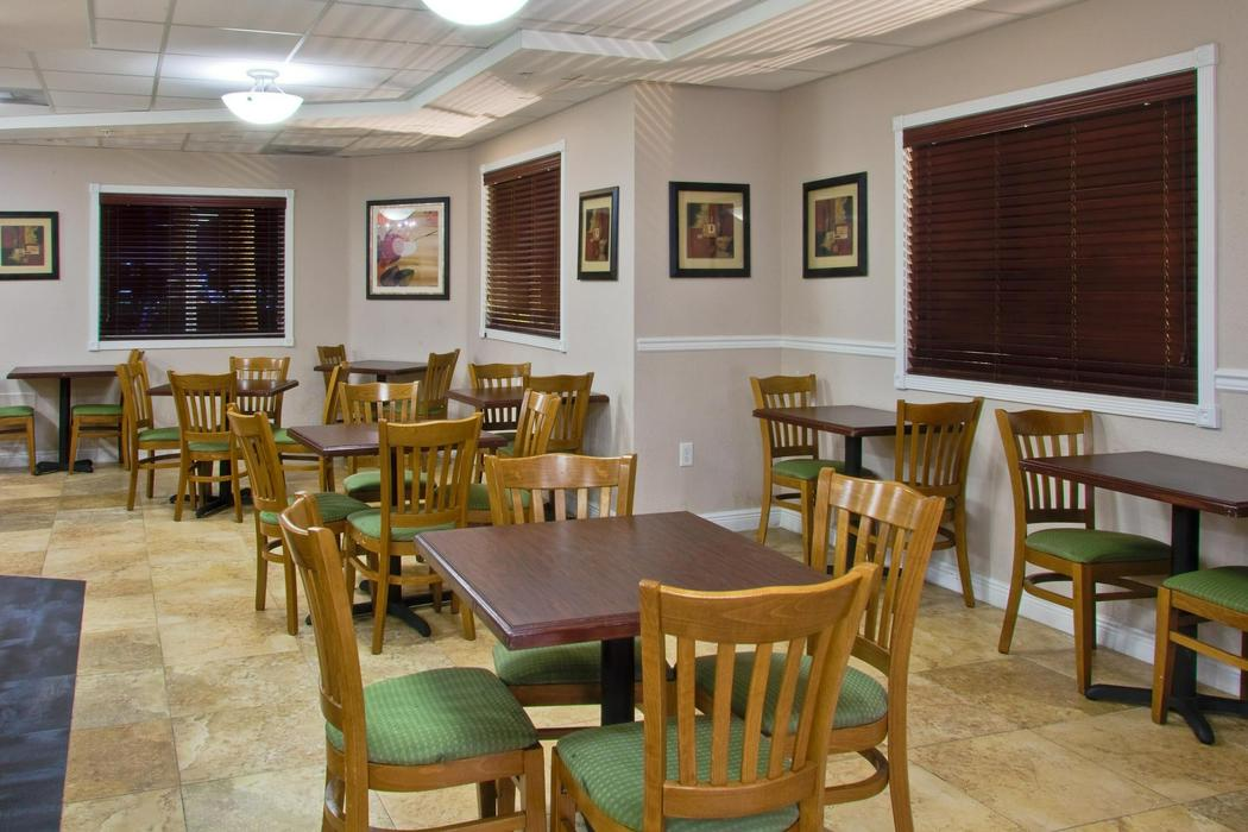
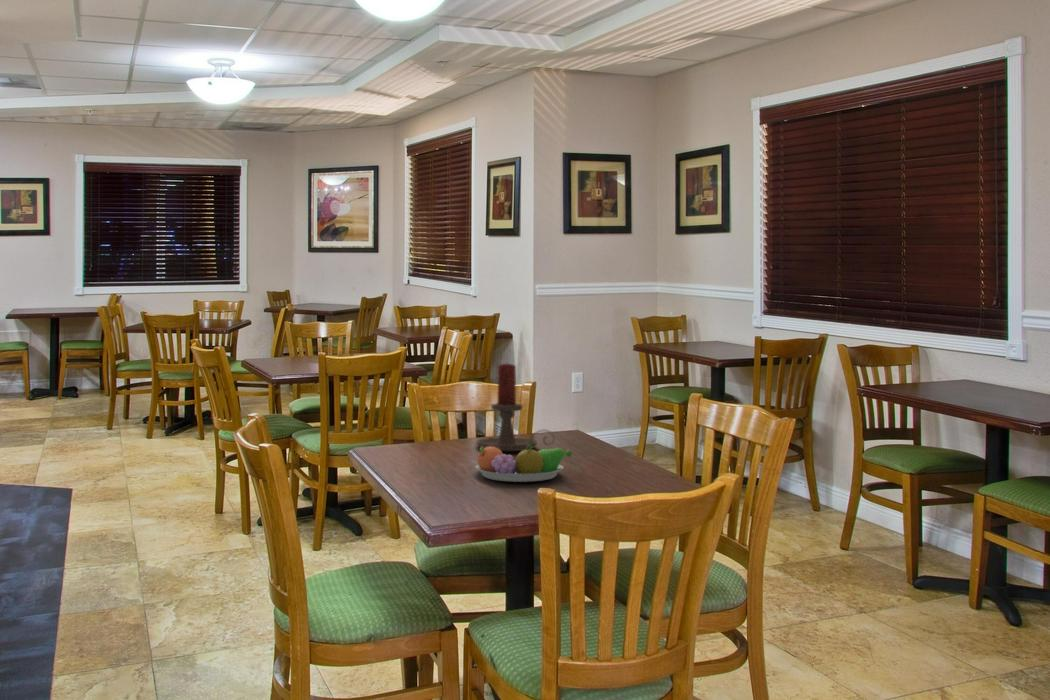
+ fruit bowl [474,445,573,483]
+ candle holder [475,362,556,452]
